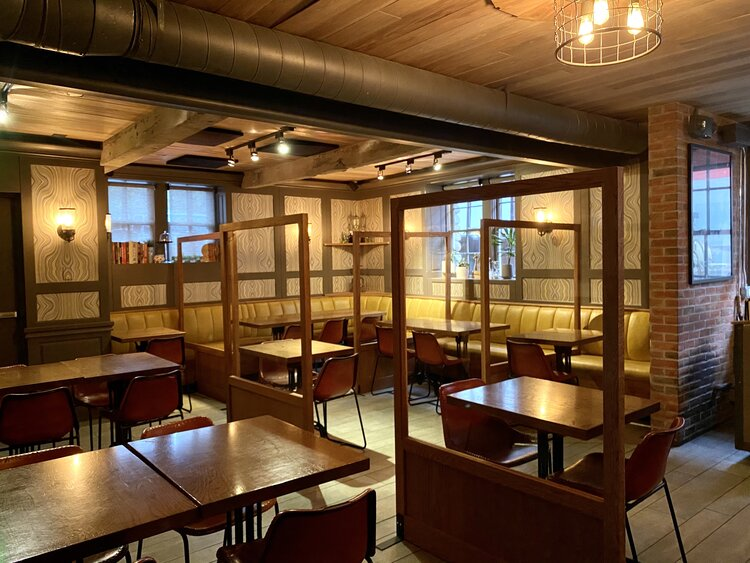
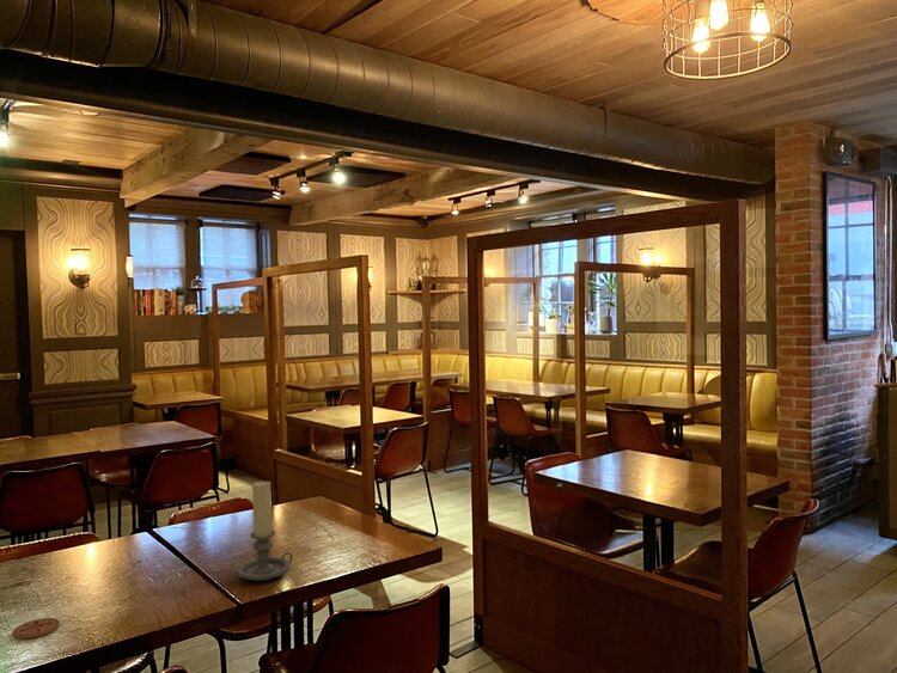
+ candle holder [236,479,294,582]
+ coaster [11,617,61,641]
